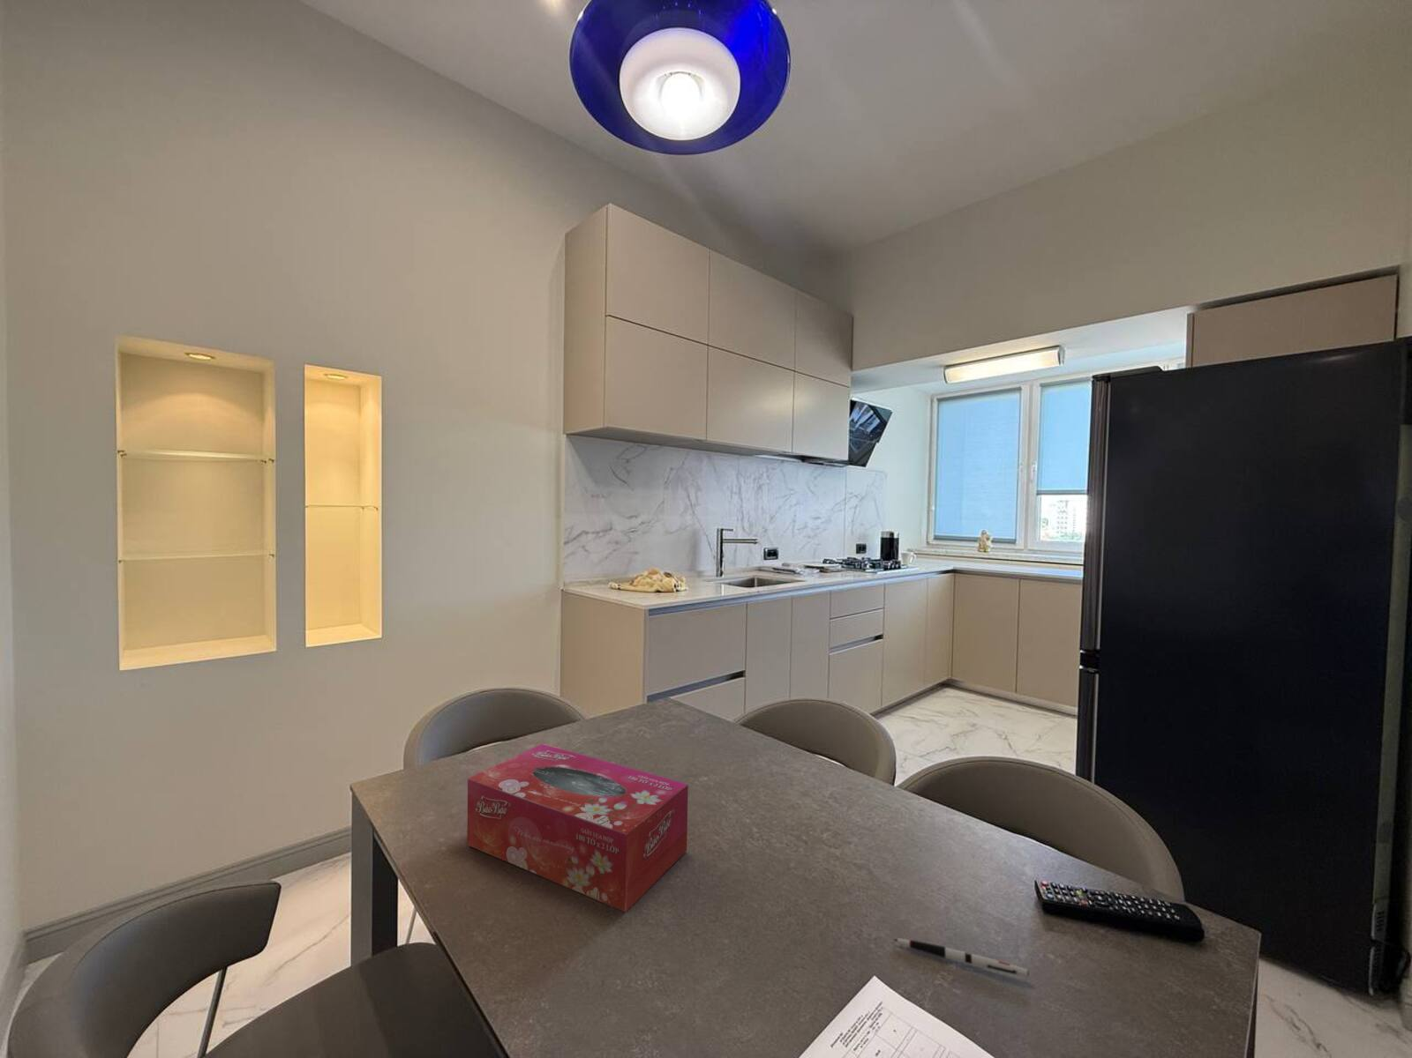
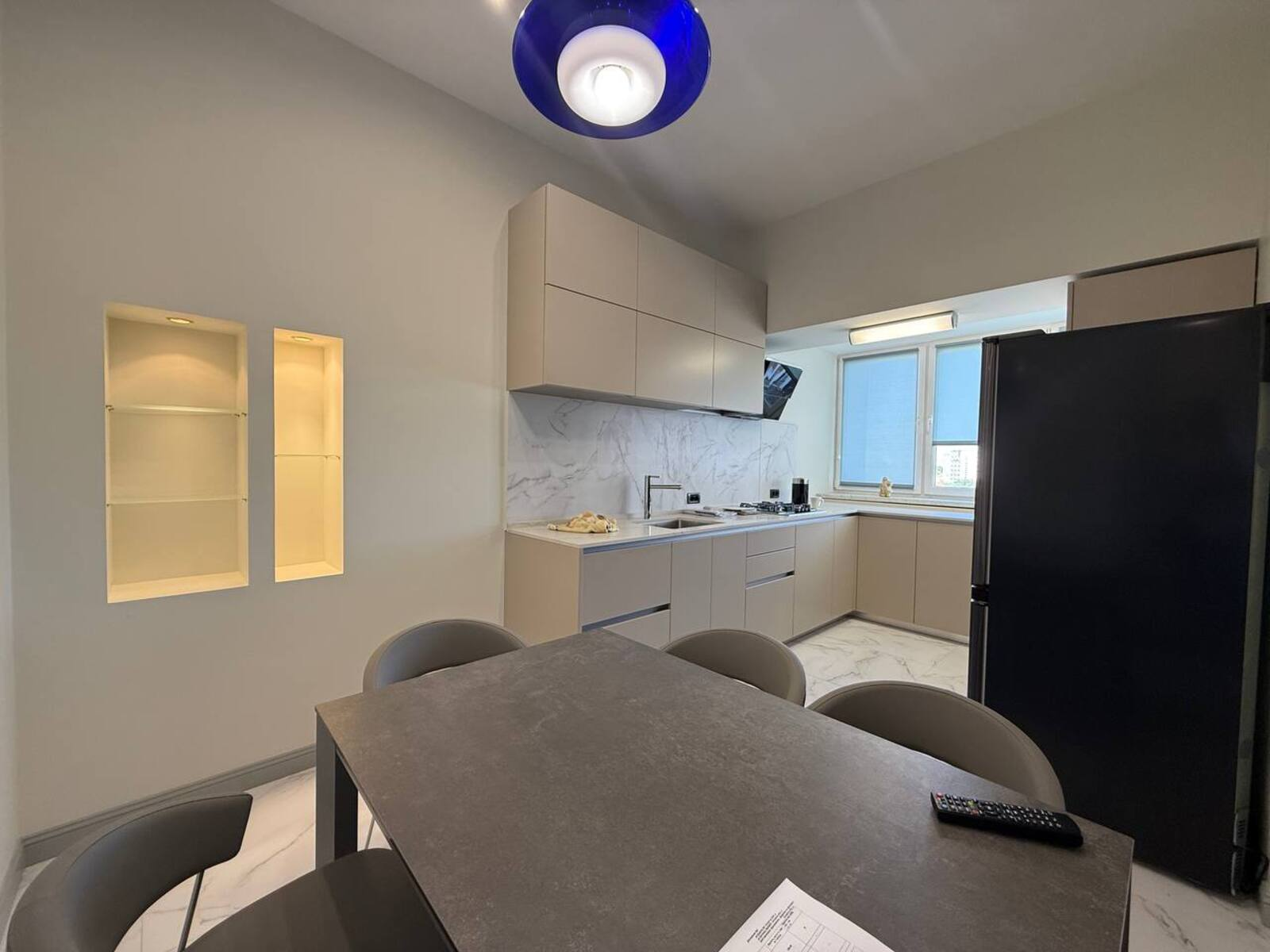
- pen [892,938,1030,978]
- tissue box [466,742,689,914]
